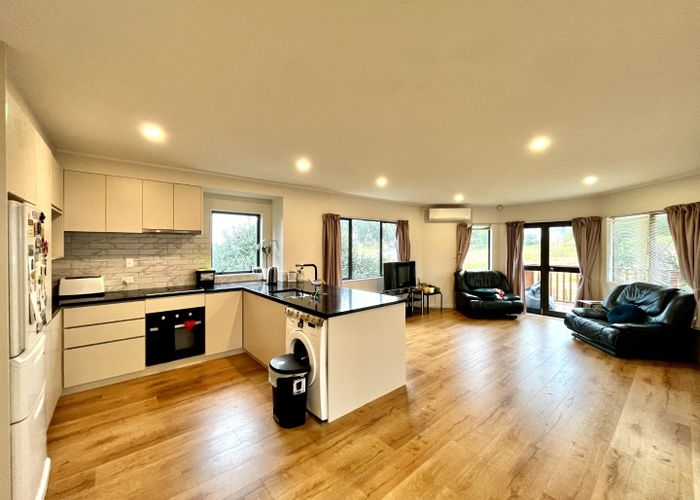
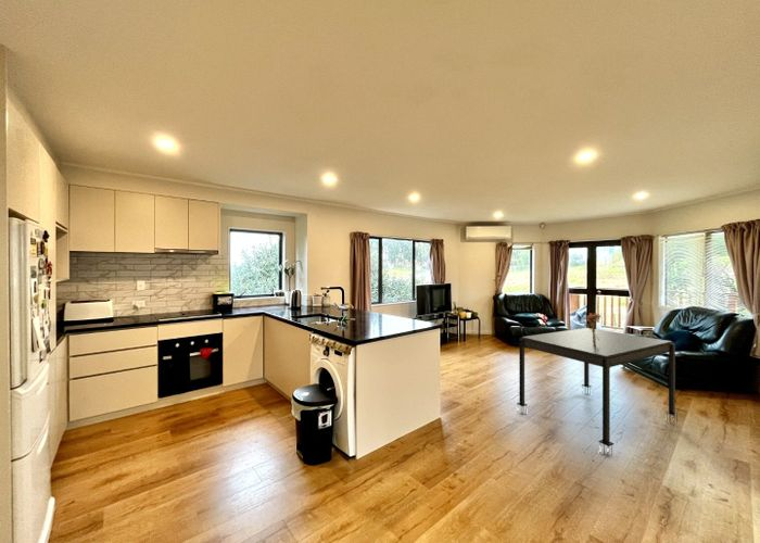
+ bouquet [583,312,601,344]
+ dining table [516,327,680,458]
